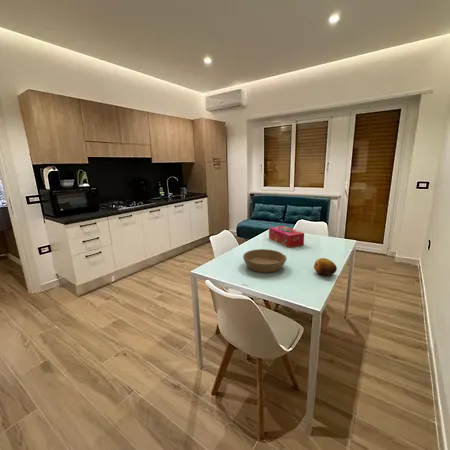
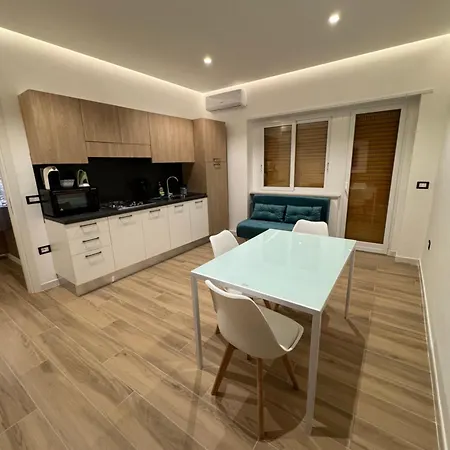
- tissue box [268,225,305,248]
- bowl [242,248,288,274]
- fruit [313,257,338,277]
